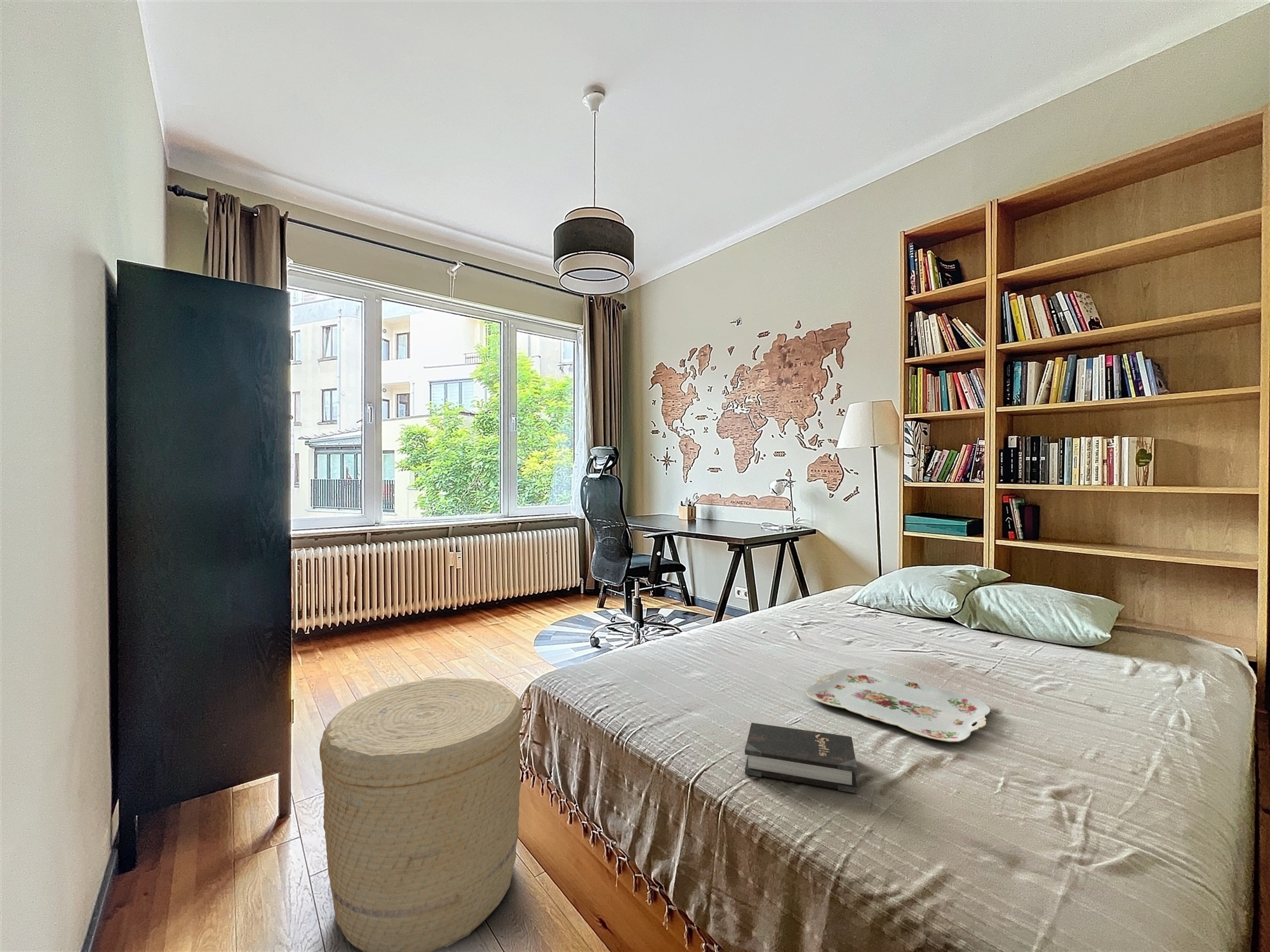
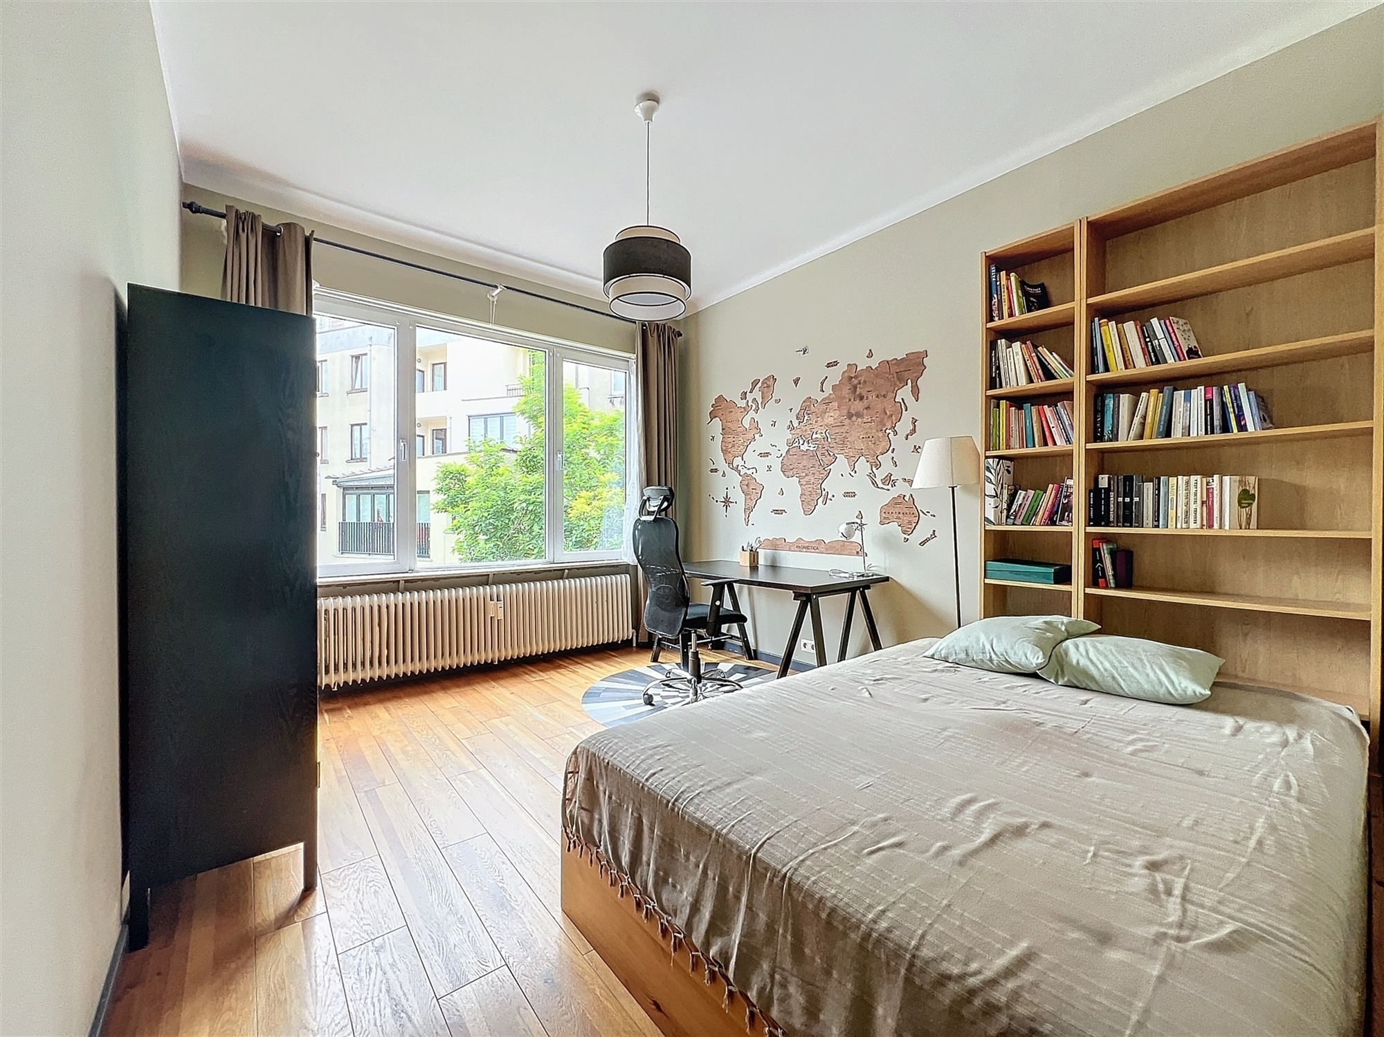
- hardback book [744,722,858,794]
- basket [319,677,524,952]
- serving tray [806,668,991,743]
